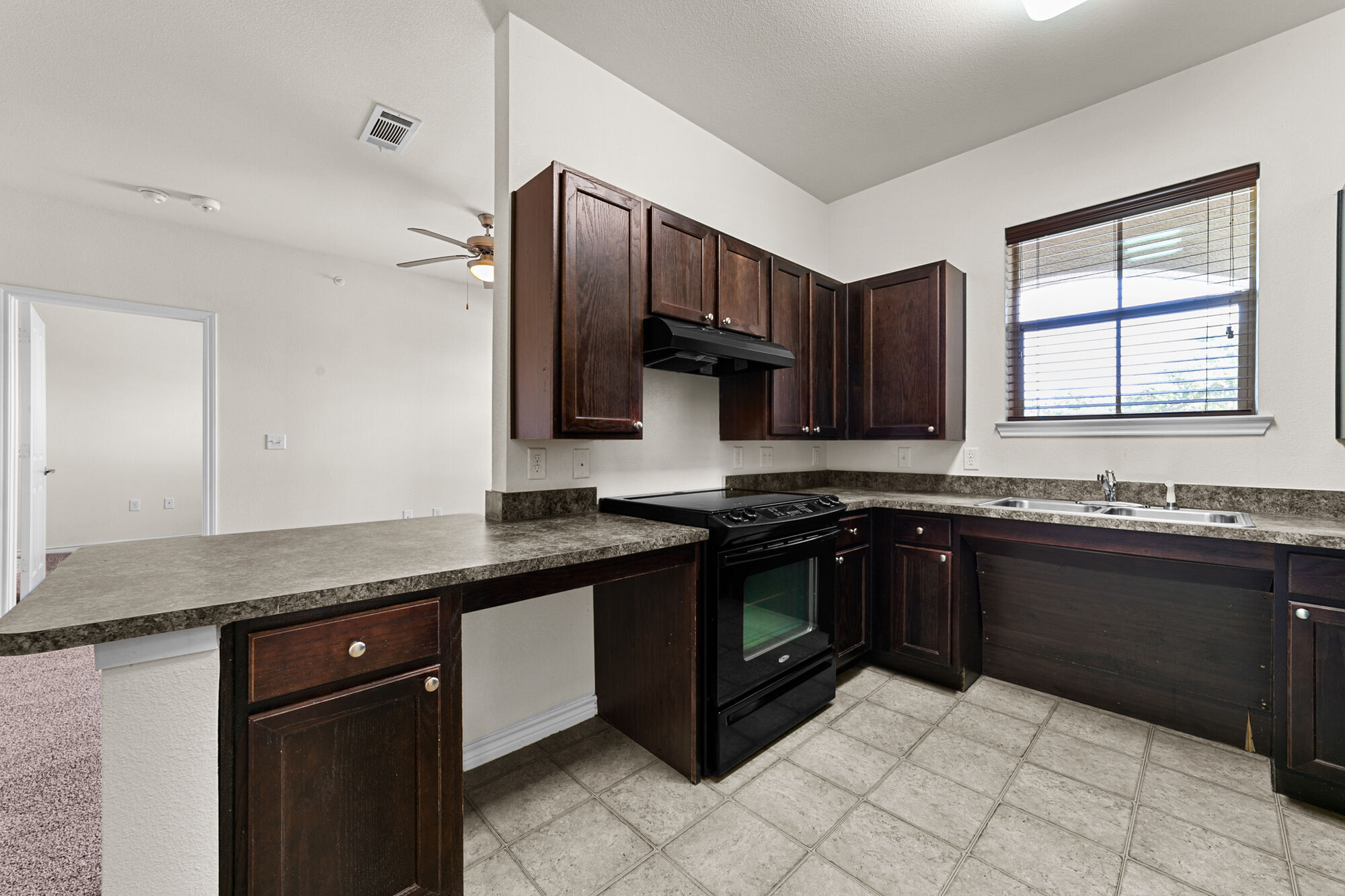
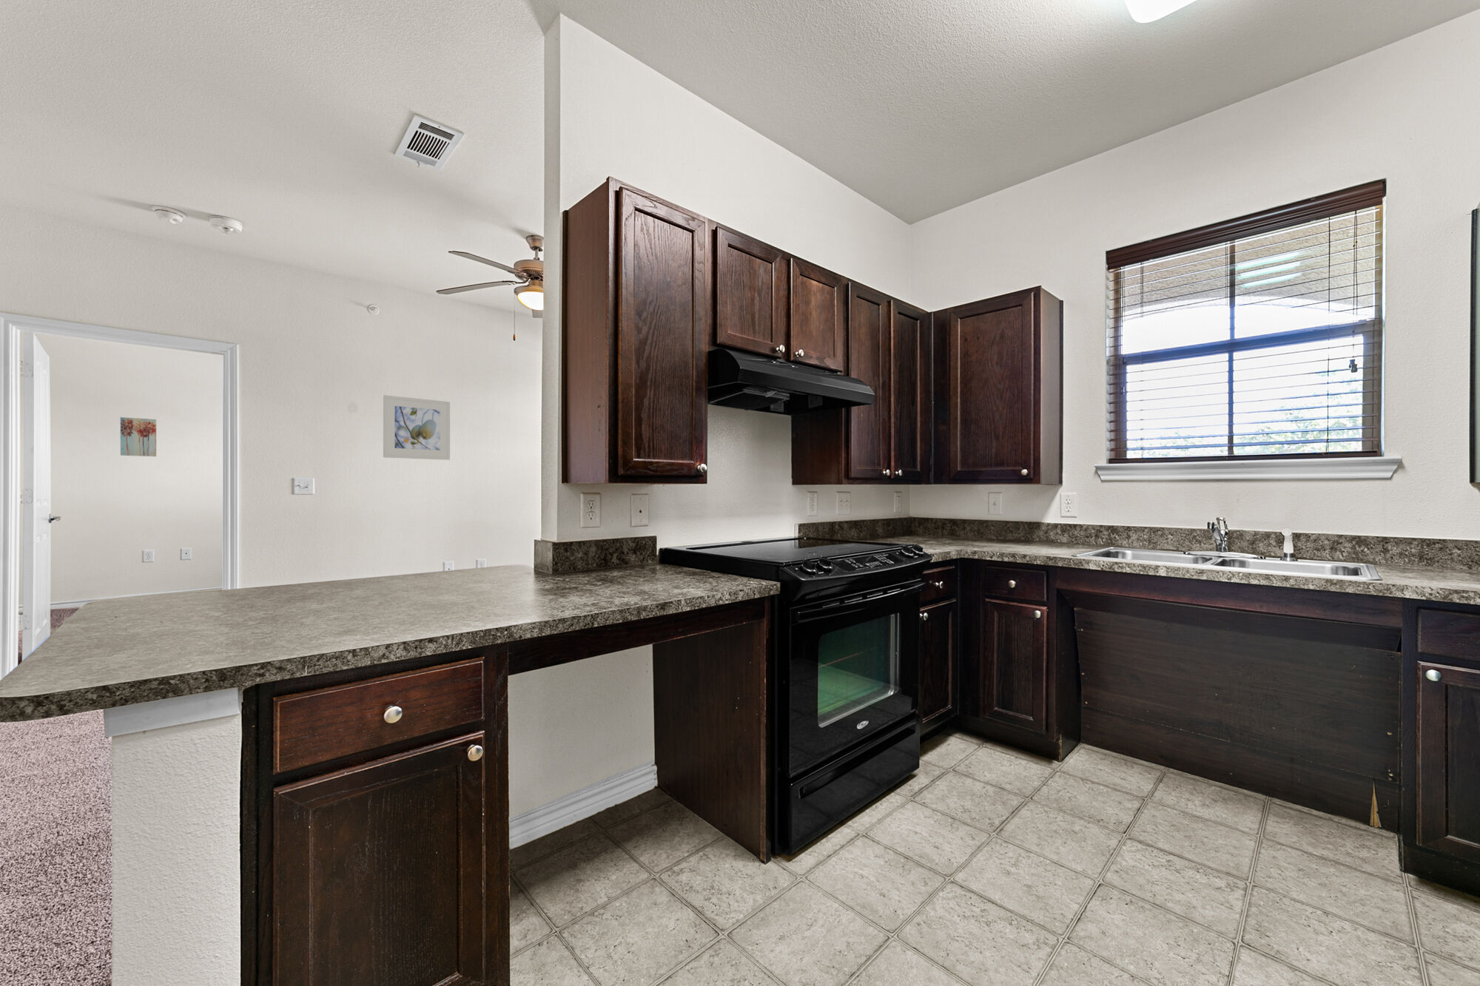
+ wall art [120,416,157,457]
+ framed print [383,394,451,461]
